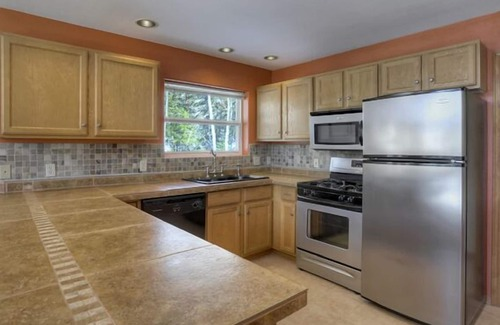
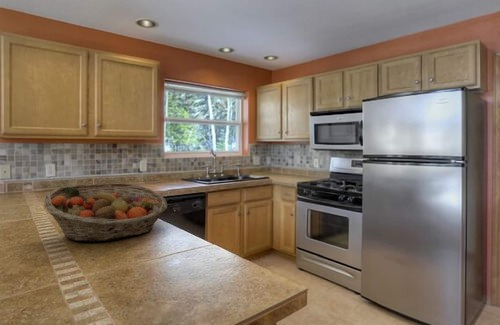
+ fruit basket [43,182,168,243]
